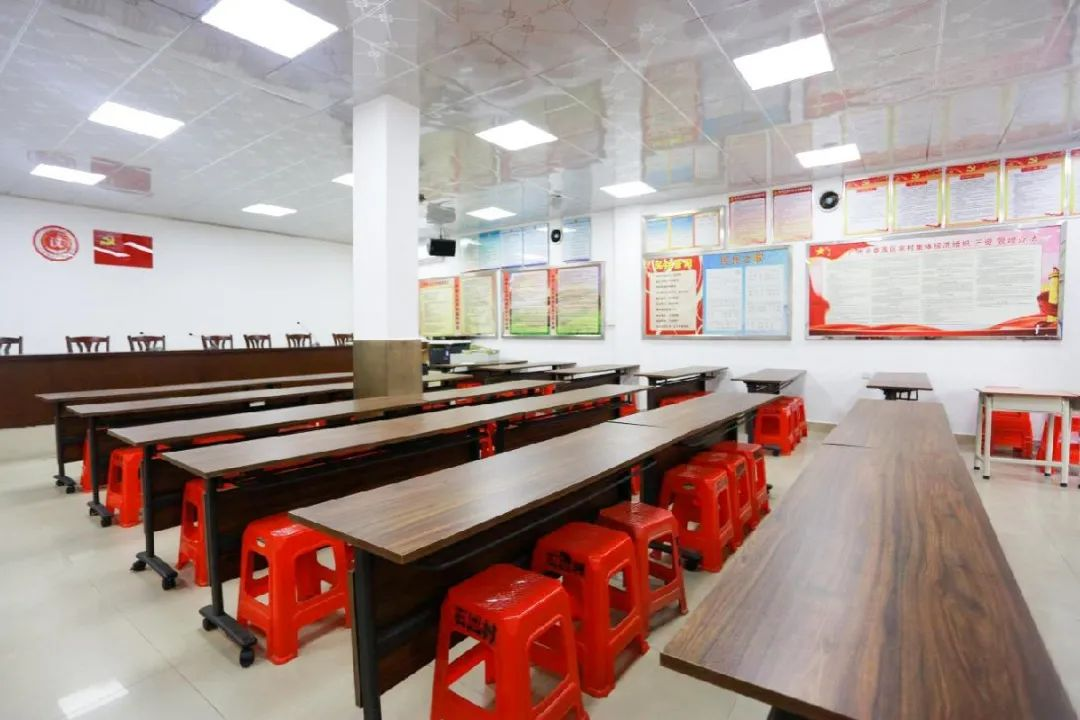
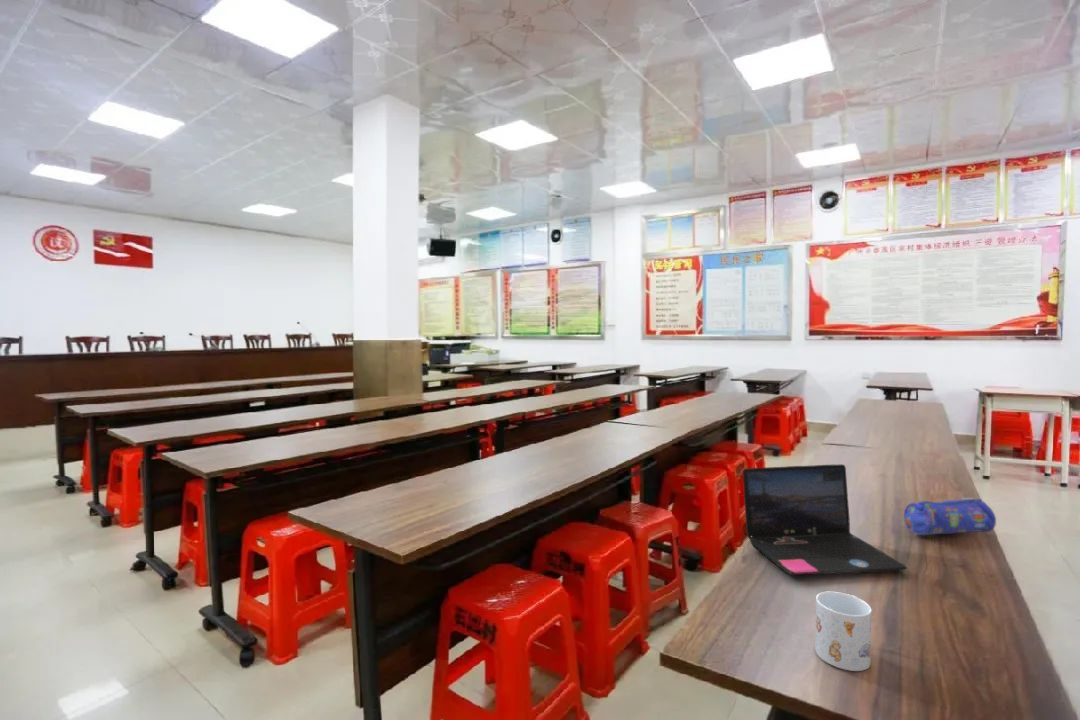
+ mug [814,591,873,672]
+ pencil case [903,496,997,536]
+ laptop [742,463,908,576]
